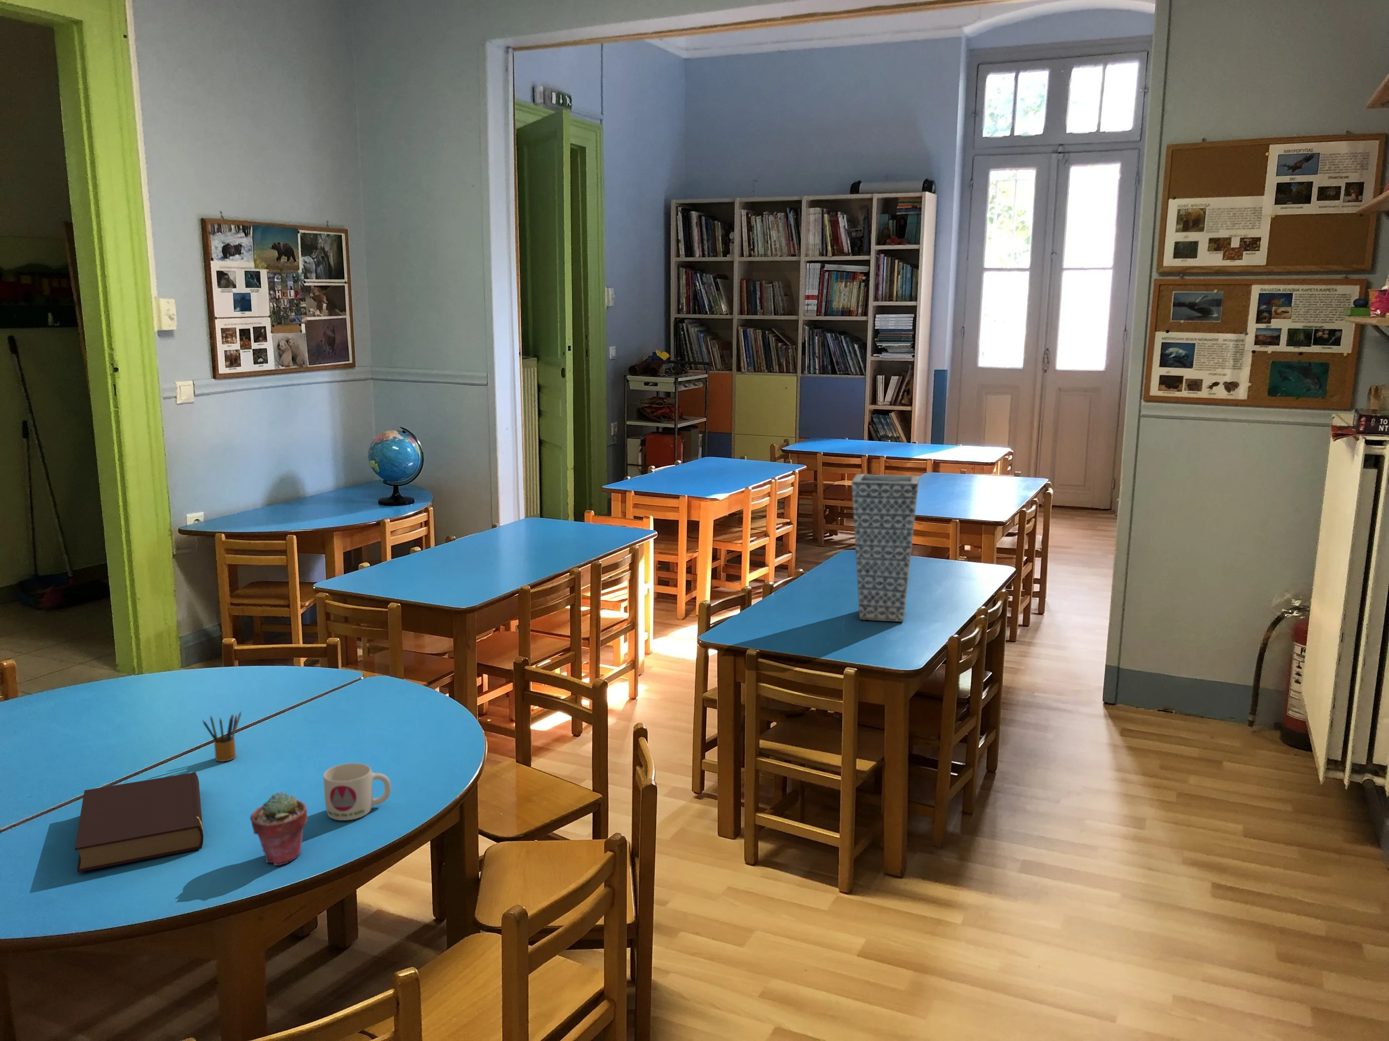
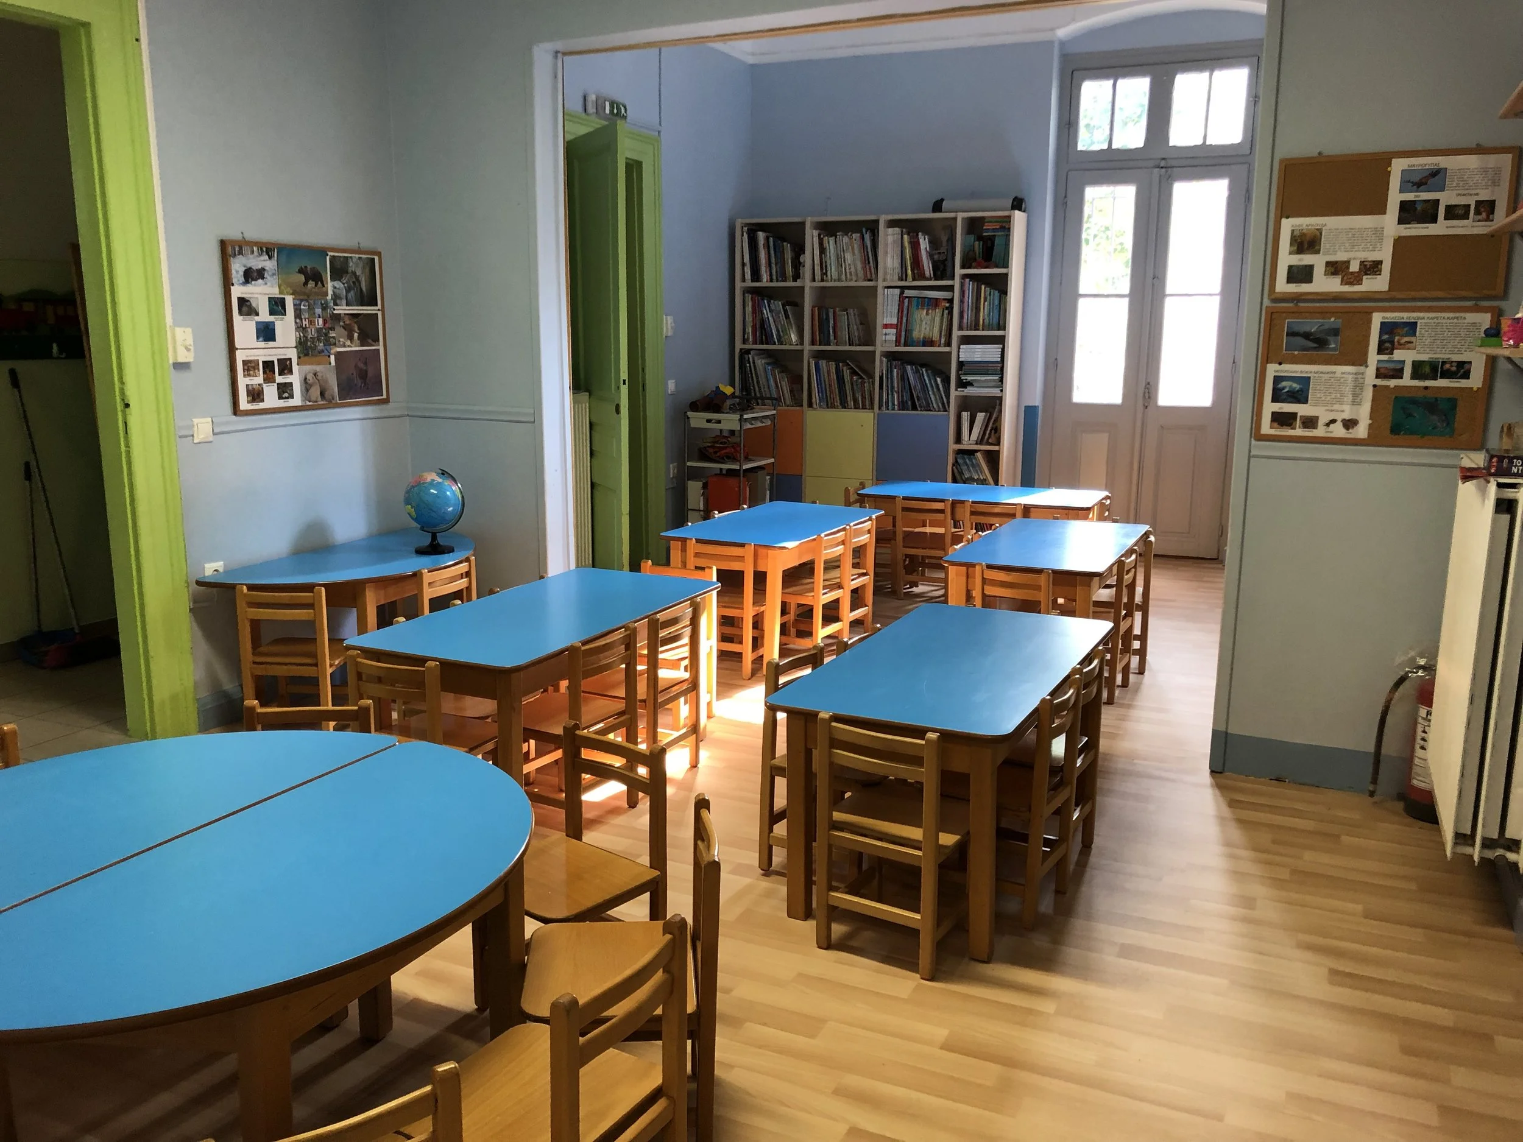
- mug [323,762,392,821]
- pencil box [201,711,242,762]
- potted succulent [249,792,307,866]
- book [74,772,203,873]
- vase [851,473,920,622]
